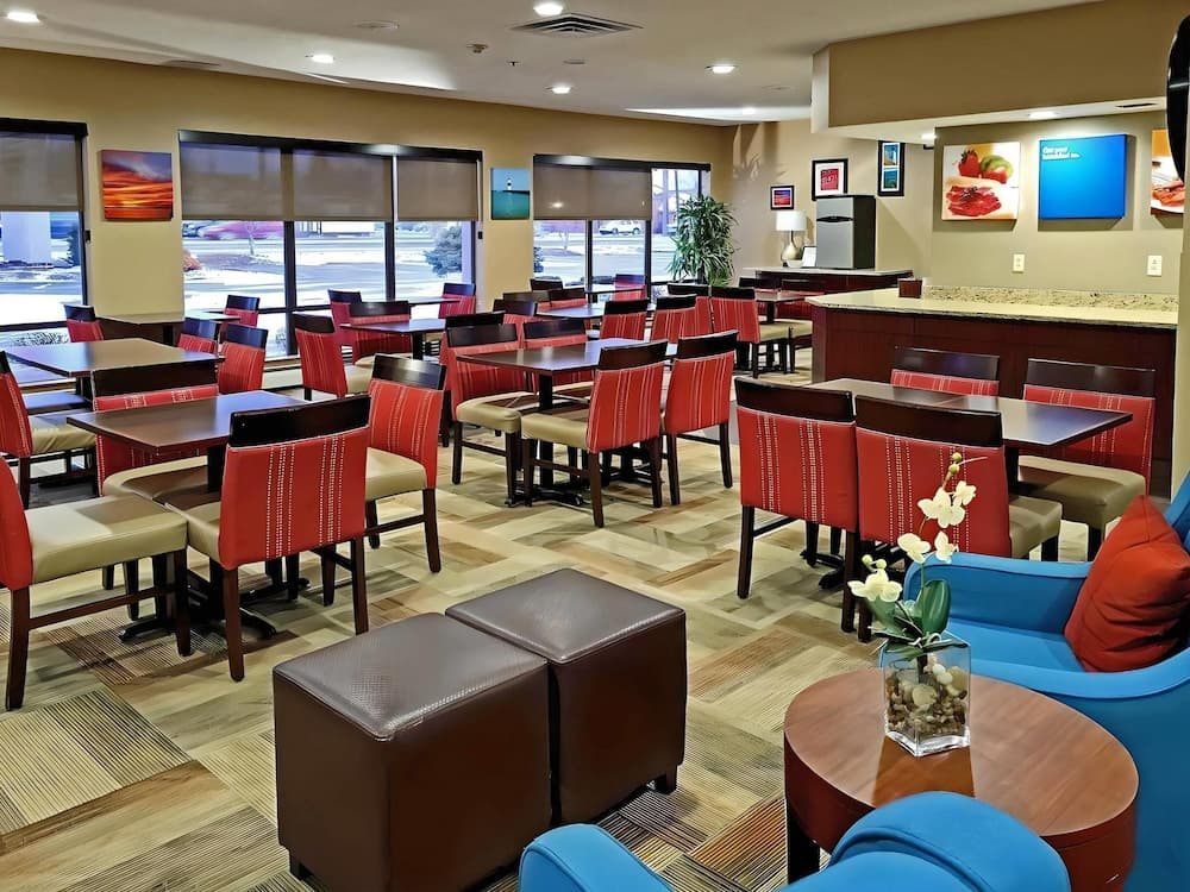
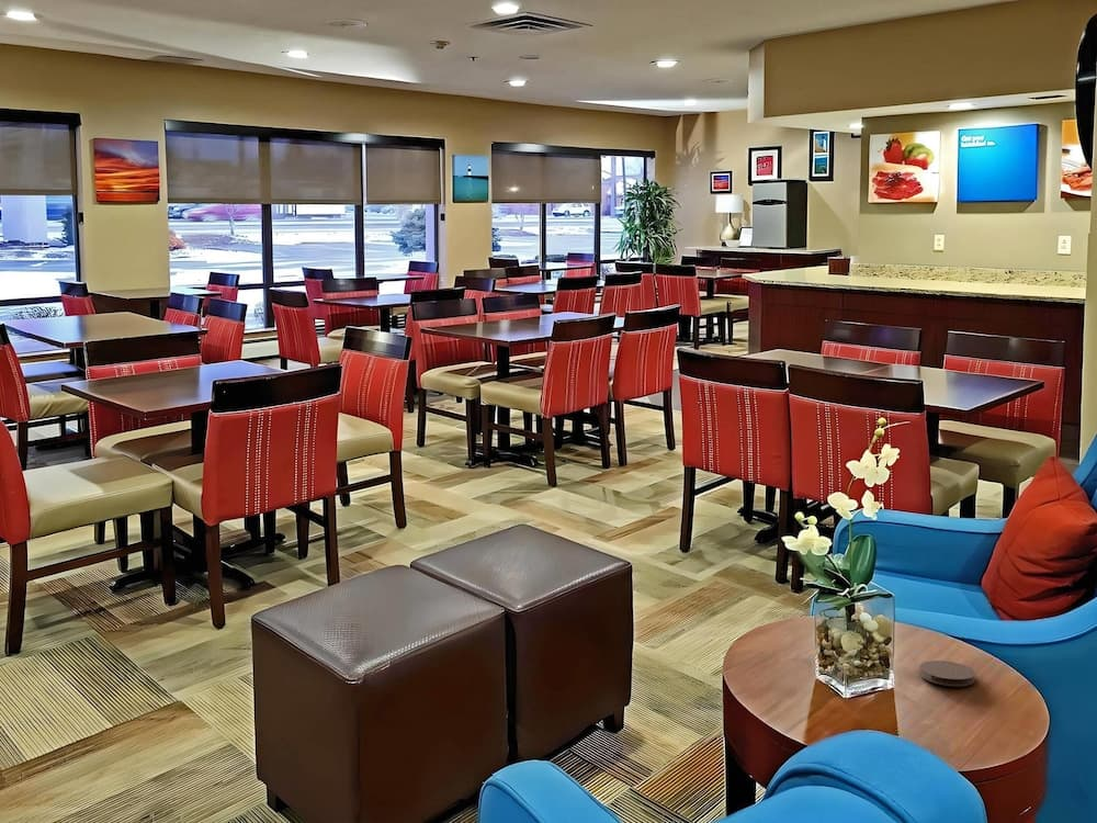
+ coaster [919,659,976,687]
